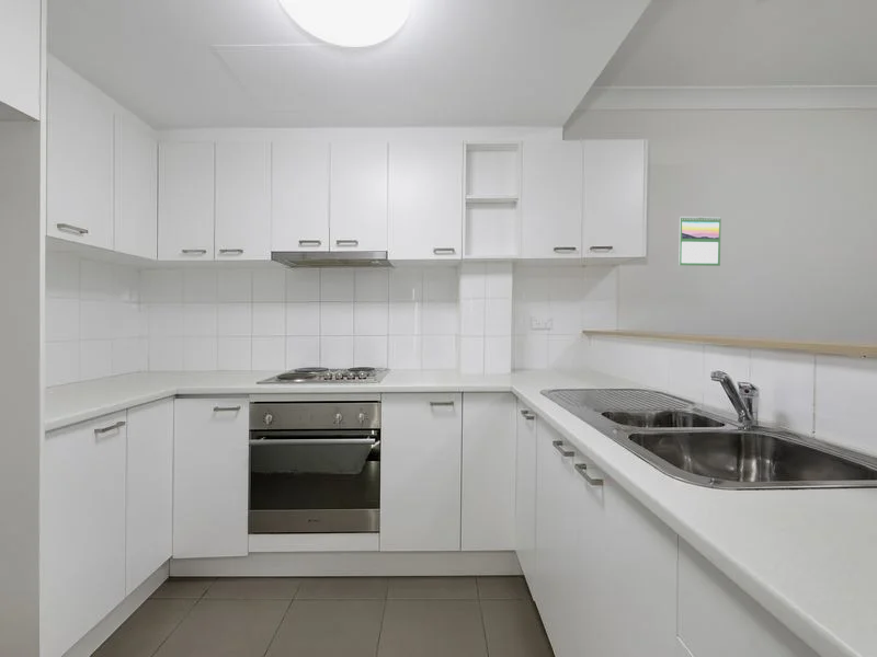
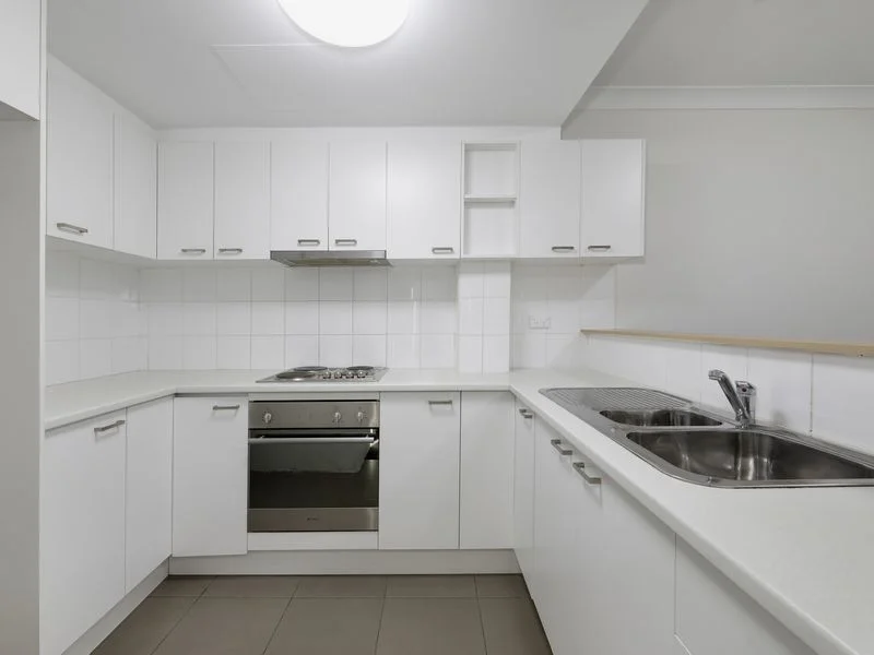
- calendar [677,215,722,267]
